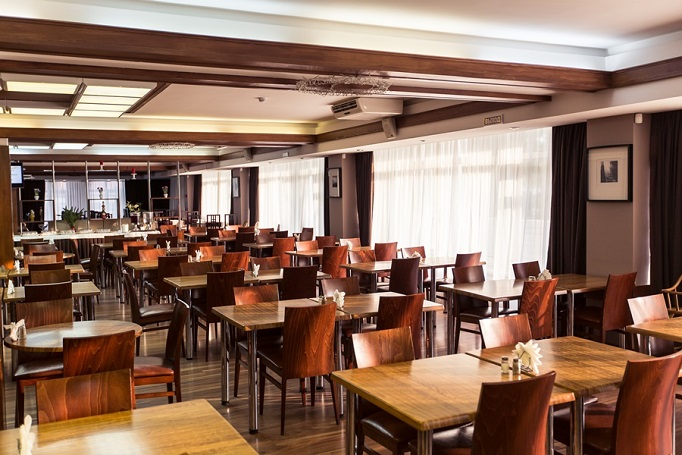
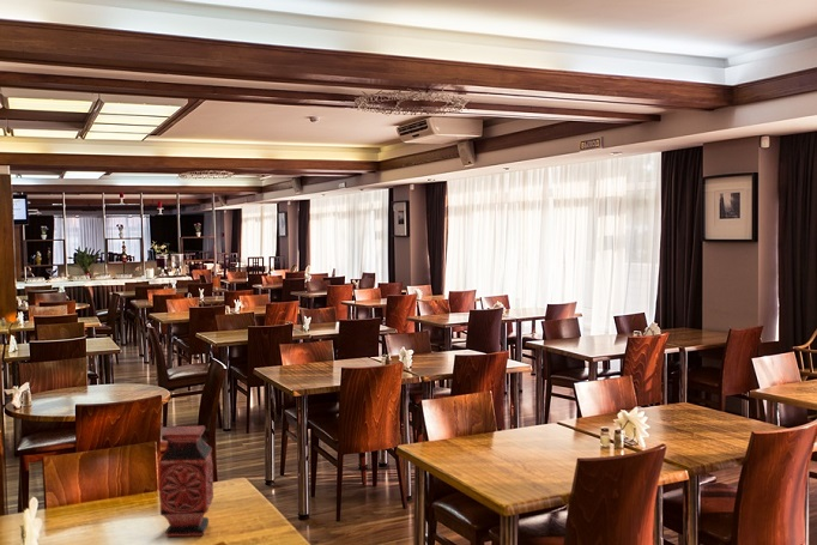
+ vase [157,425,214,538]
